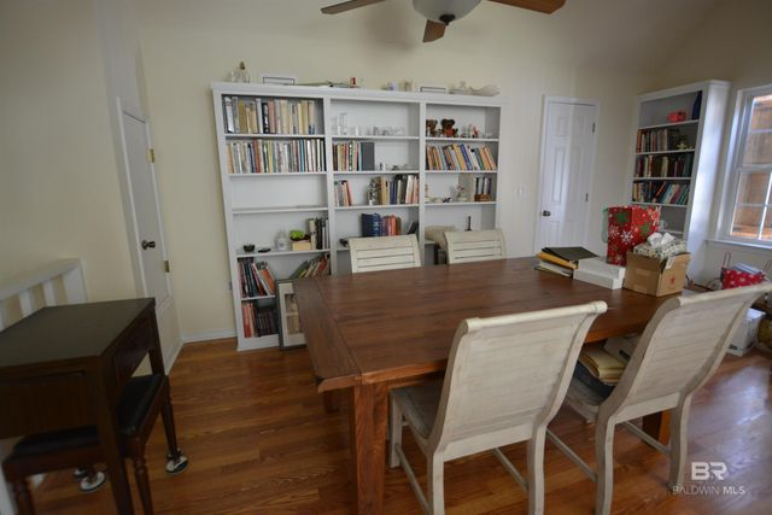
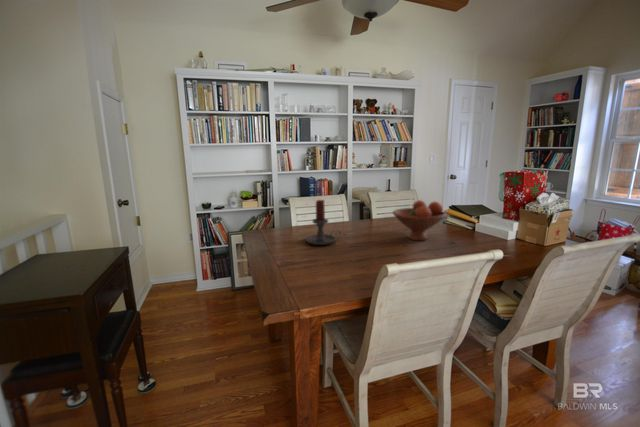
+ candle holder [304,199,342,246]
+ fruit bowl [392,199,447,241]
